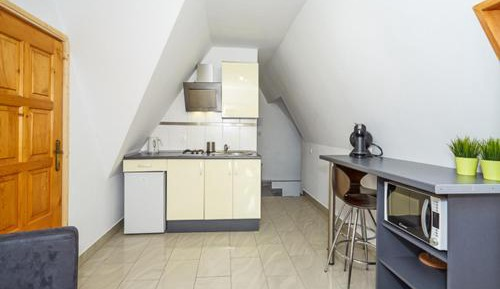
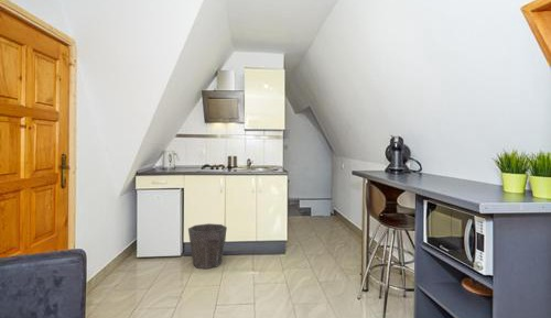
+ waste bin [187,222,228,270]
